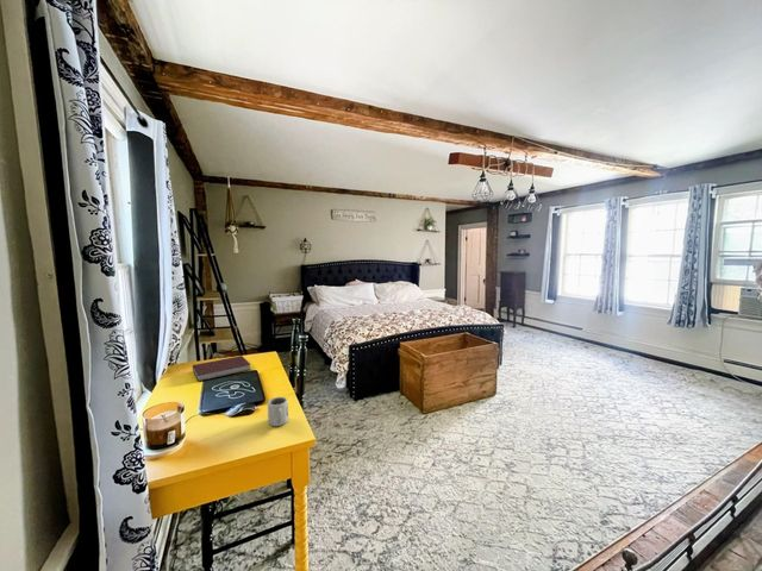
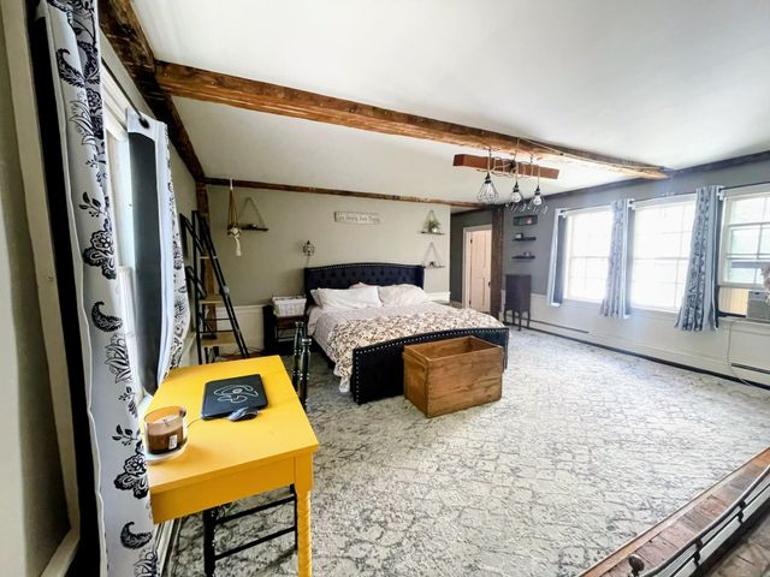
- cup [267,396,289,427]
- notebook [192,354,252,382]
